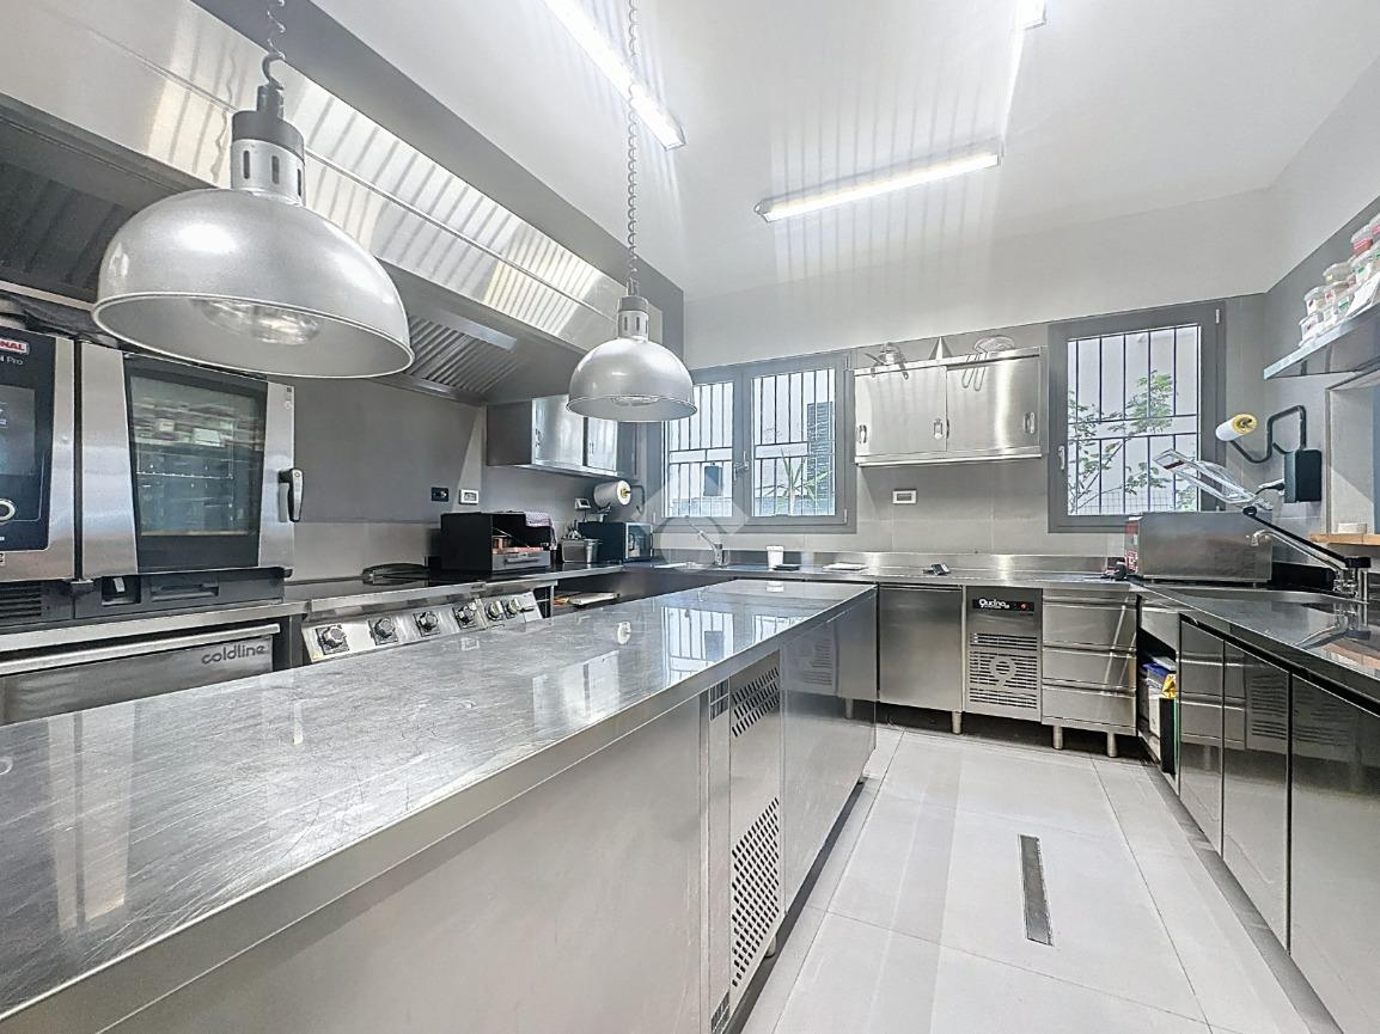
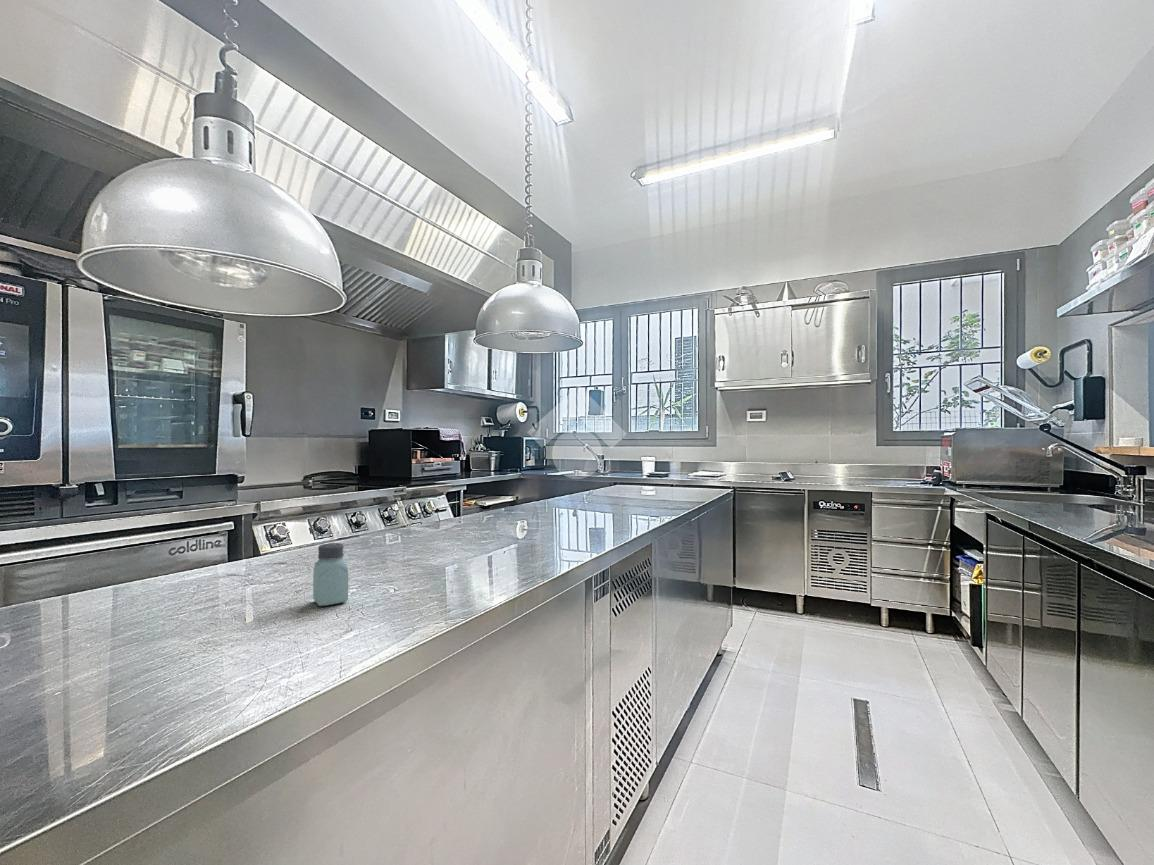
+ saltshaker [312,542,349,607]
